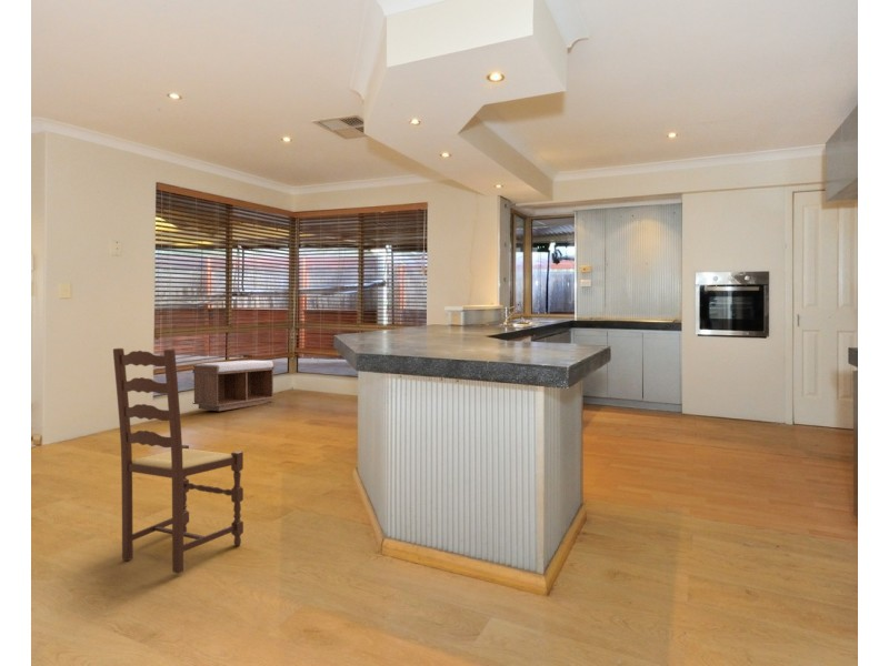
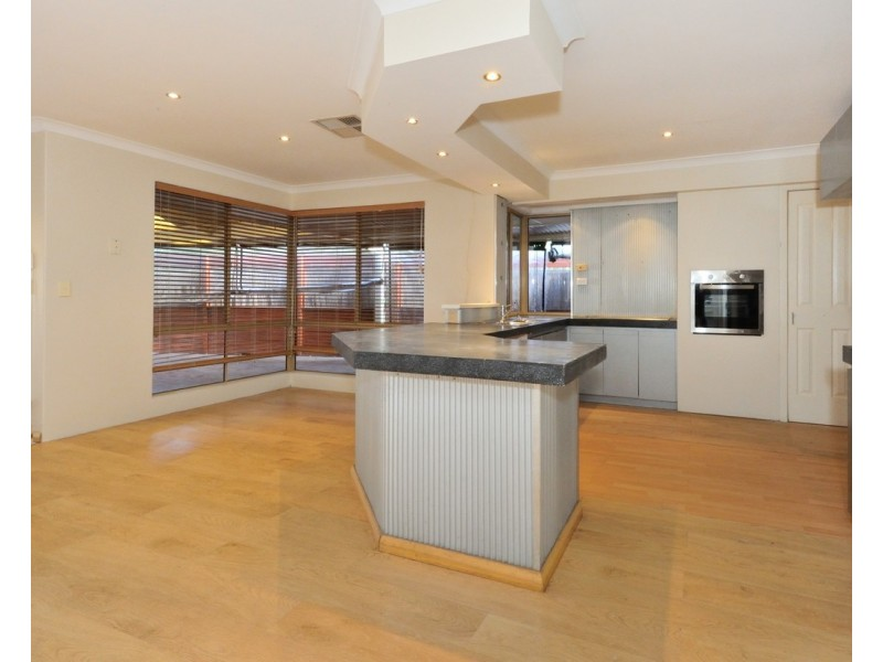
- bench [191,360,276,412]
- dining chair [112,347,244,575]
